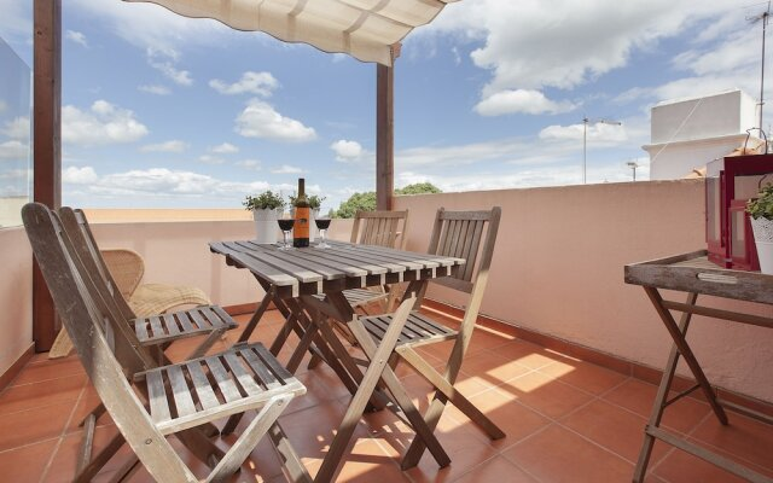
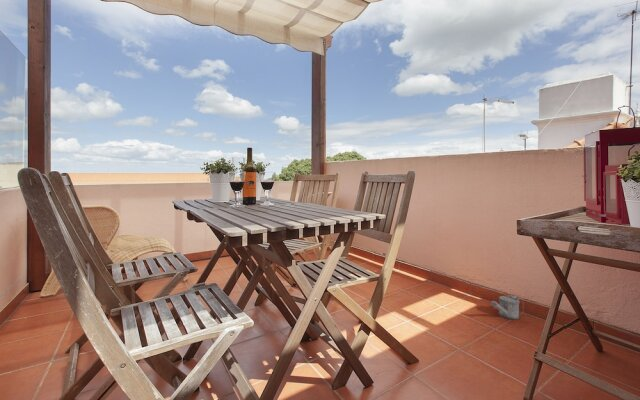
+ watering can [491,295,520,320]
